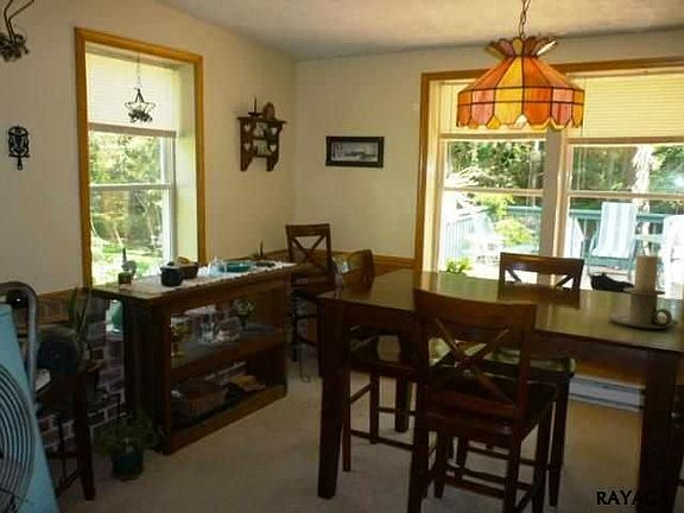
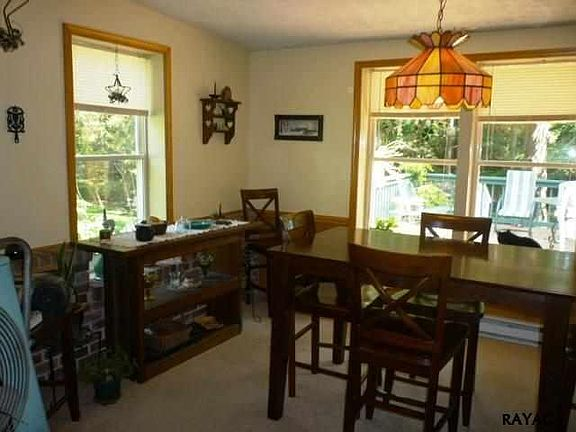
- candle holder [606,254,679,330]
